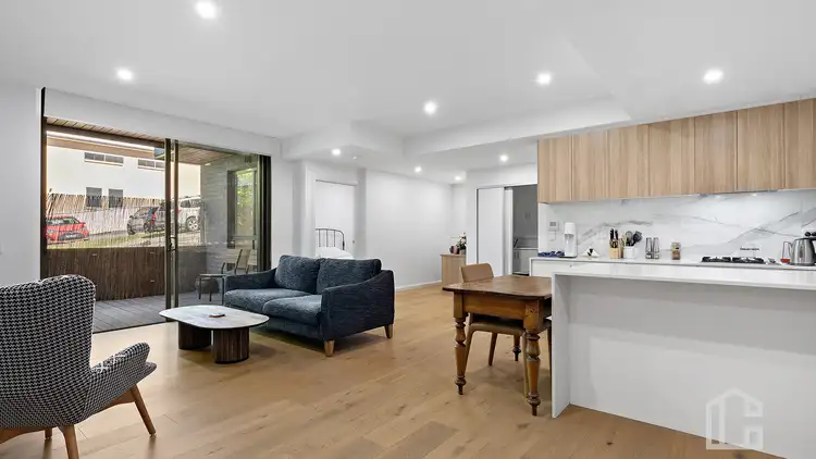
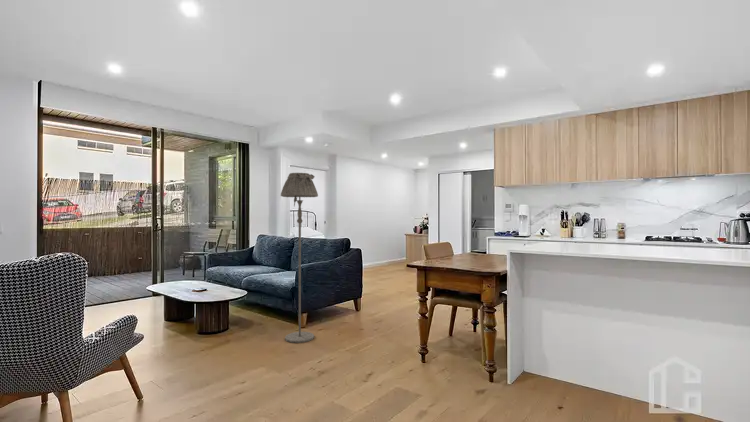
+ floor lamp [280,172,319,344]
